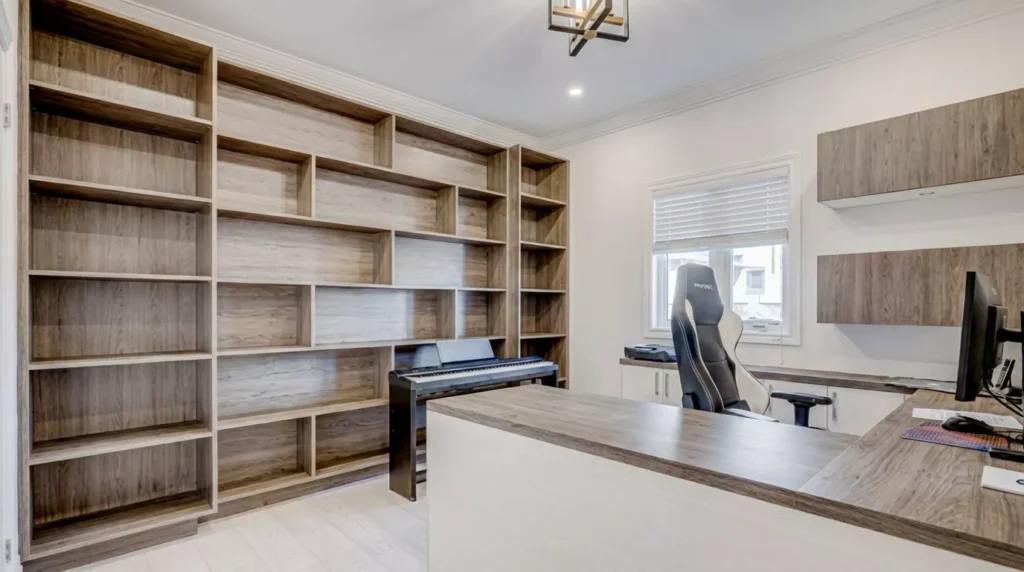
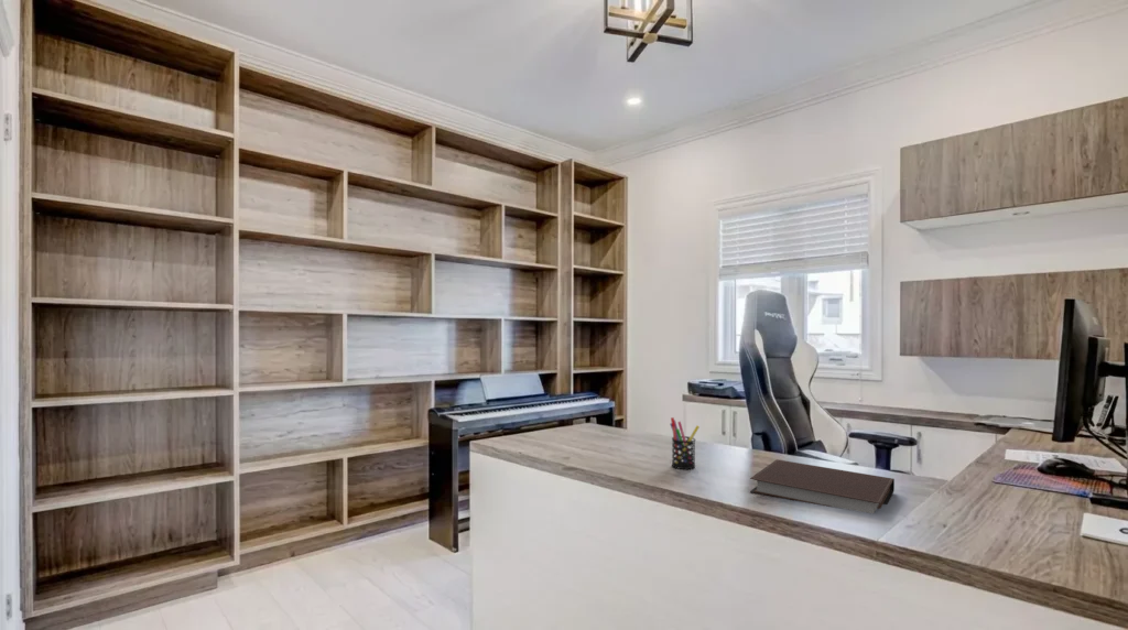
+ pen holder [670,416,701,470]
+ notebook [749,458,896,514]
